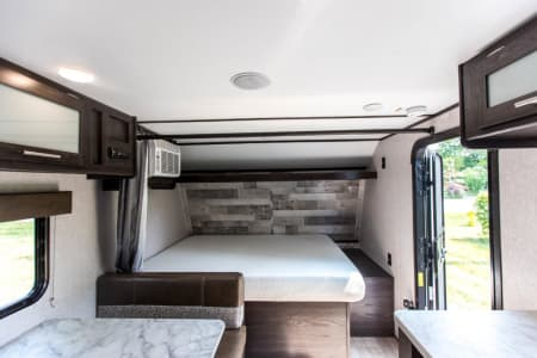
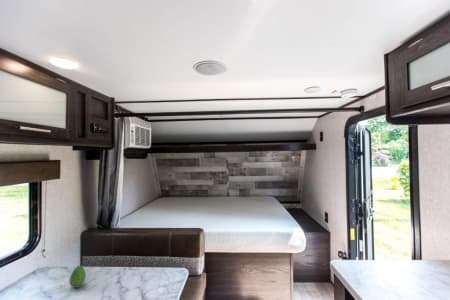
+ fruit [68,265,87,289]
